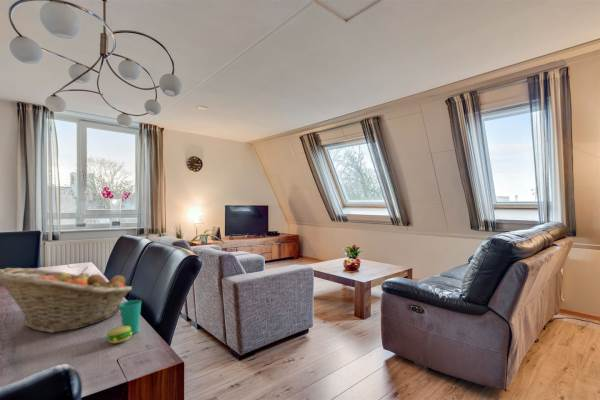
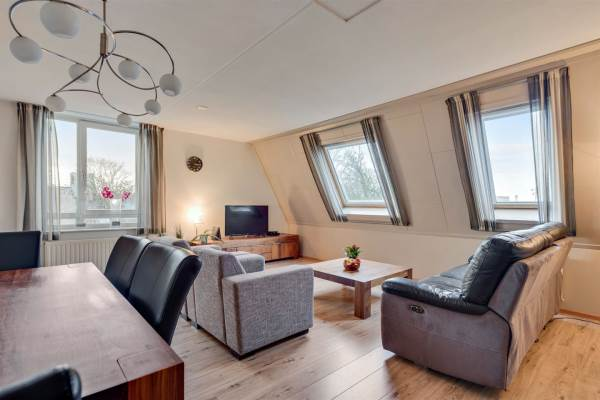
- cup [105,299,143,344]
- fruit basket [0,266,133,334]
